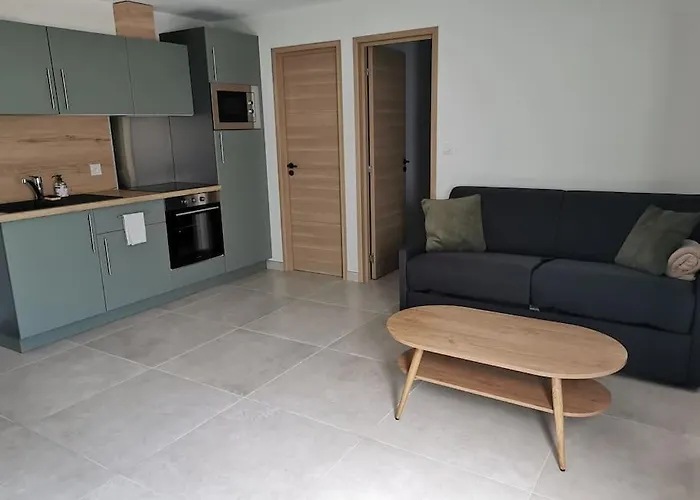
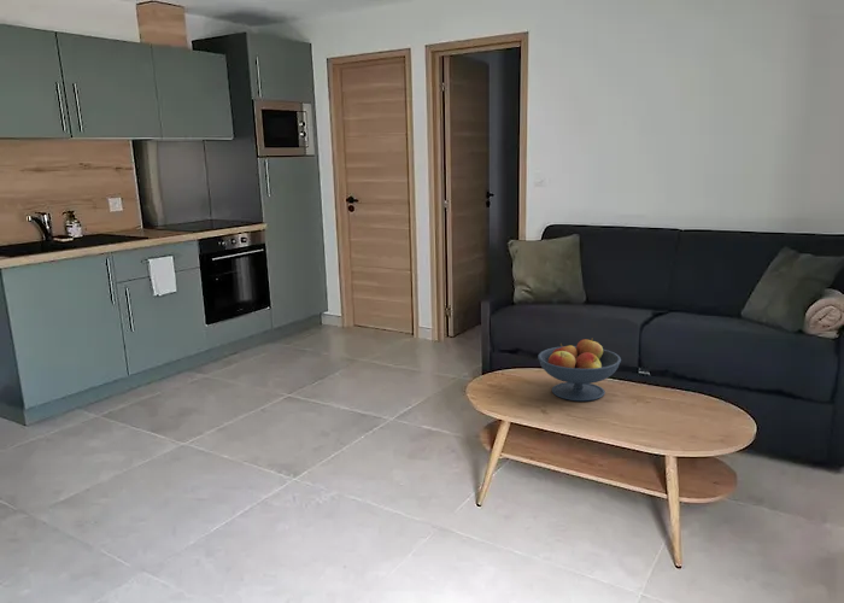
+ fruit bowl [537,339,622,402]
